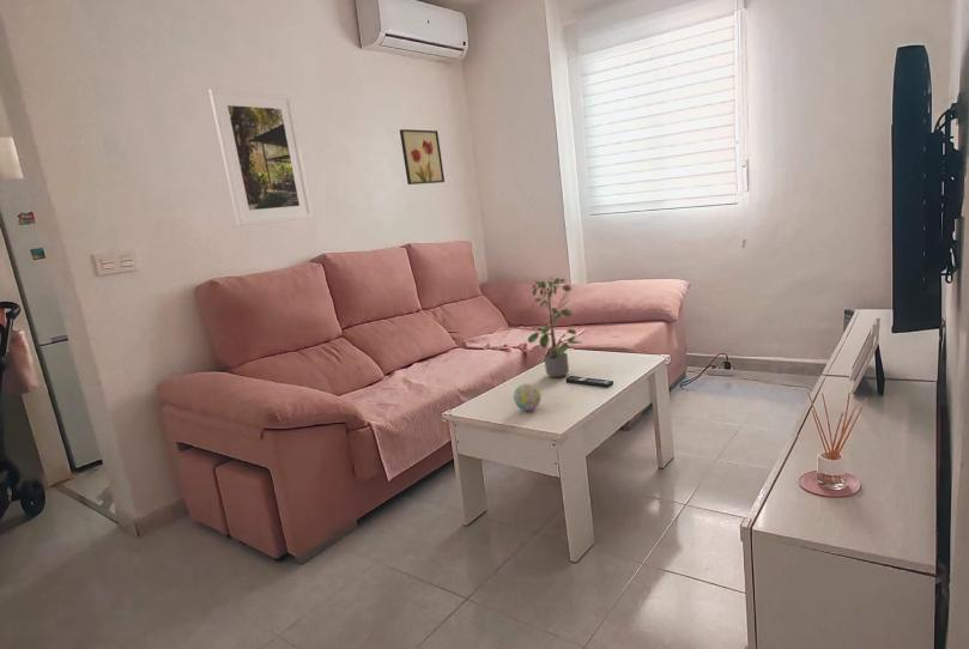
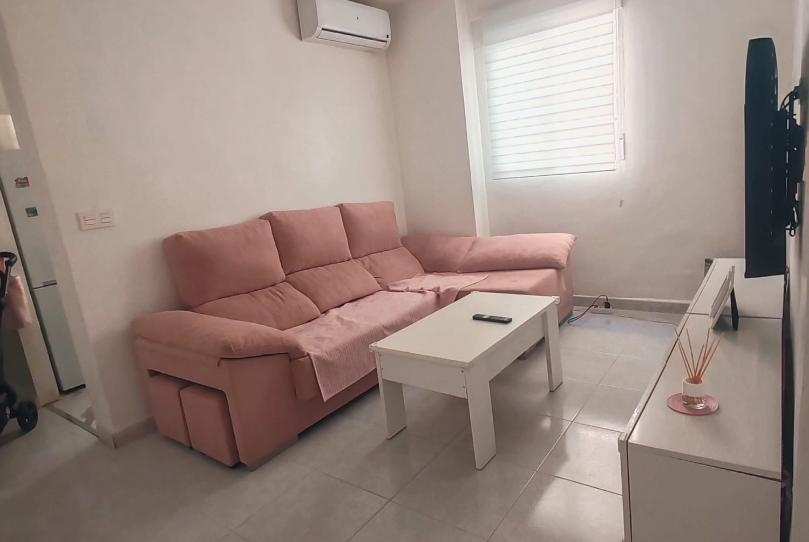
- wall art [399,128,446,186]
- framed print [207,87,314,228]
- decorative ball [513,382,541,412]
- potted plant [527,274,583,378]
